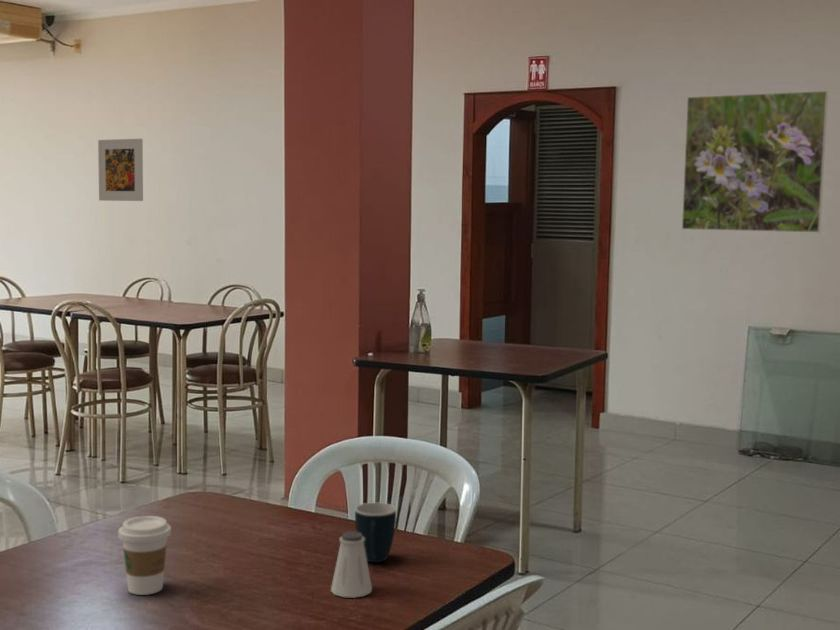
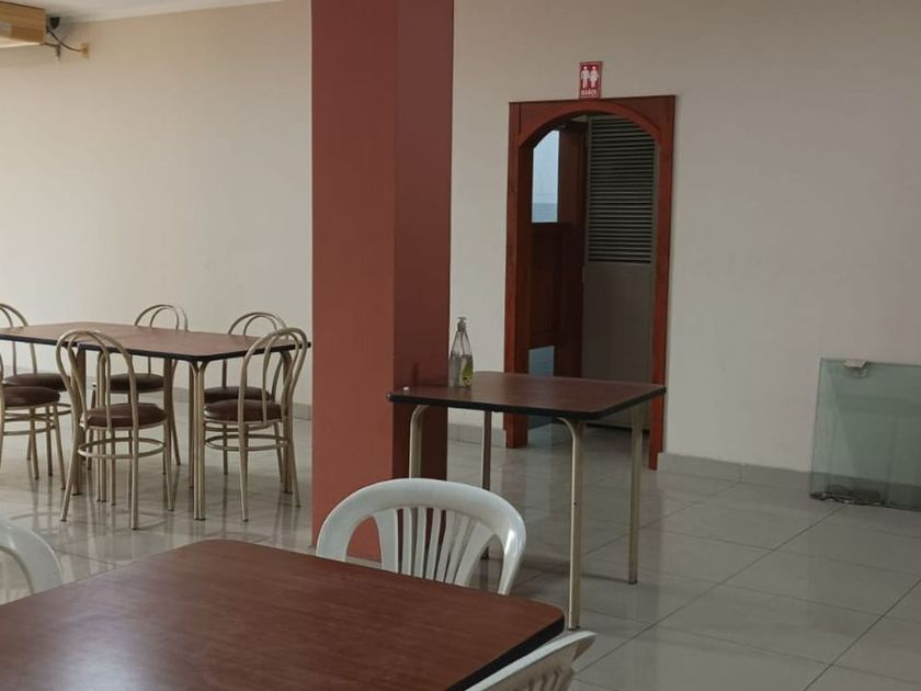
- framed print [681,90,829,234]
- mug [354,502,397,563]
- coffee cup [117,515,172,596]
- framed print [97,138,144,202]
- saltshaker [330,531,373,599]
